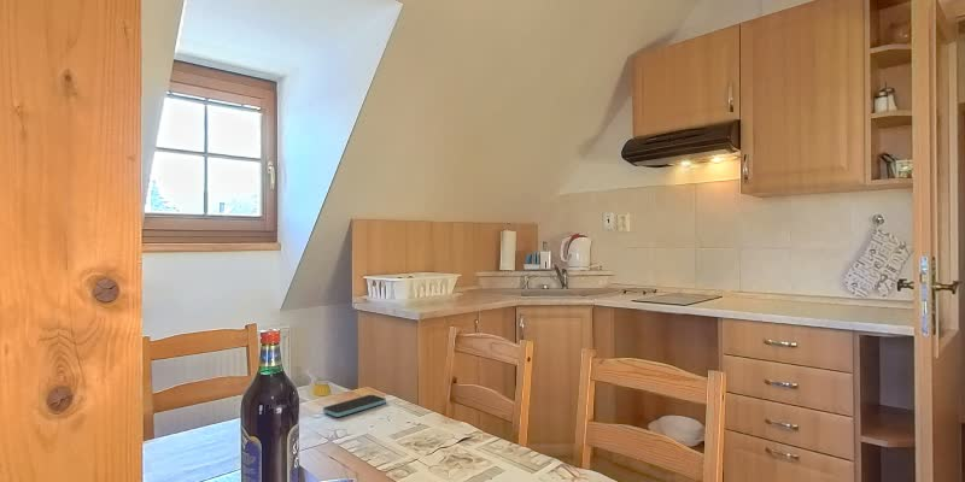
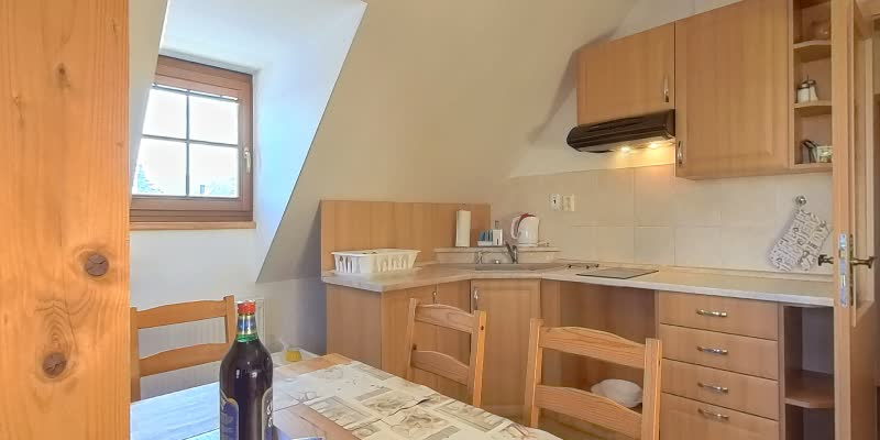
- smartphone [322,393,387,418]
